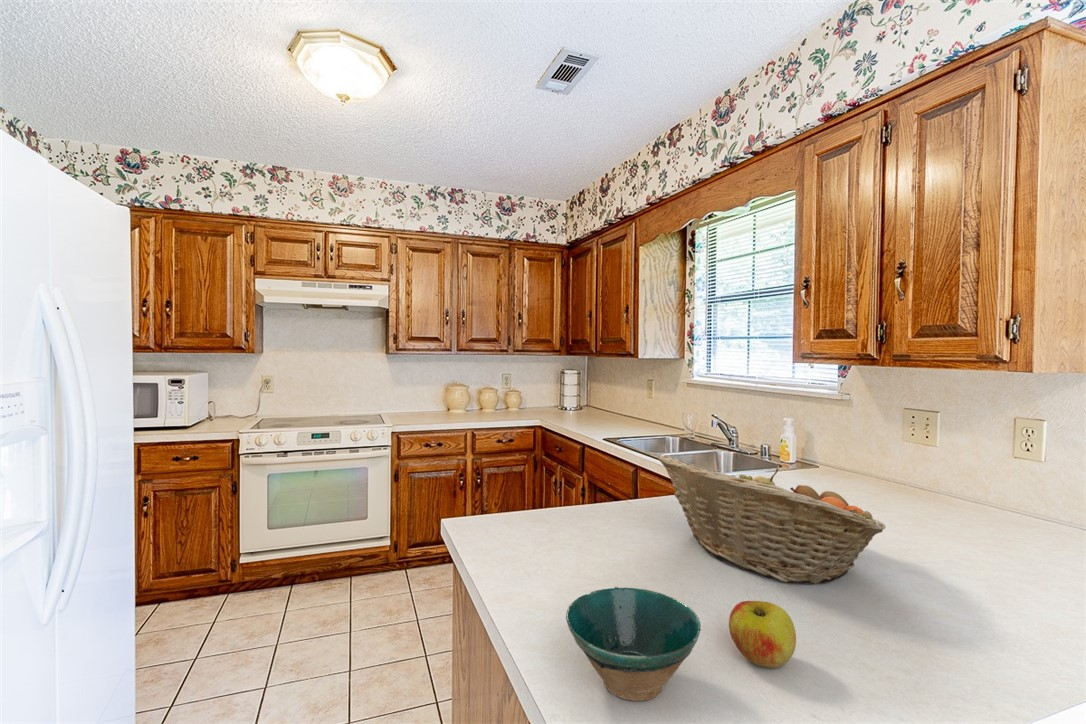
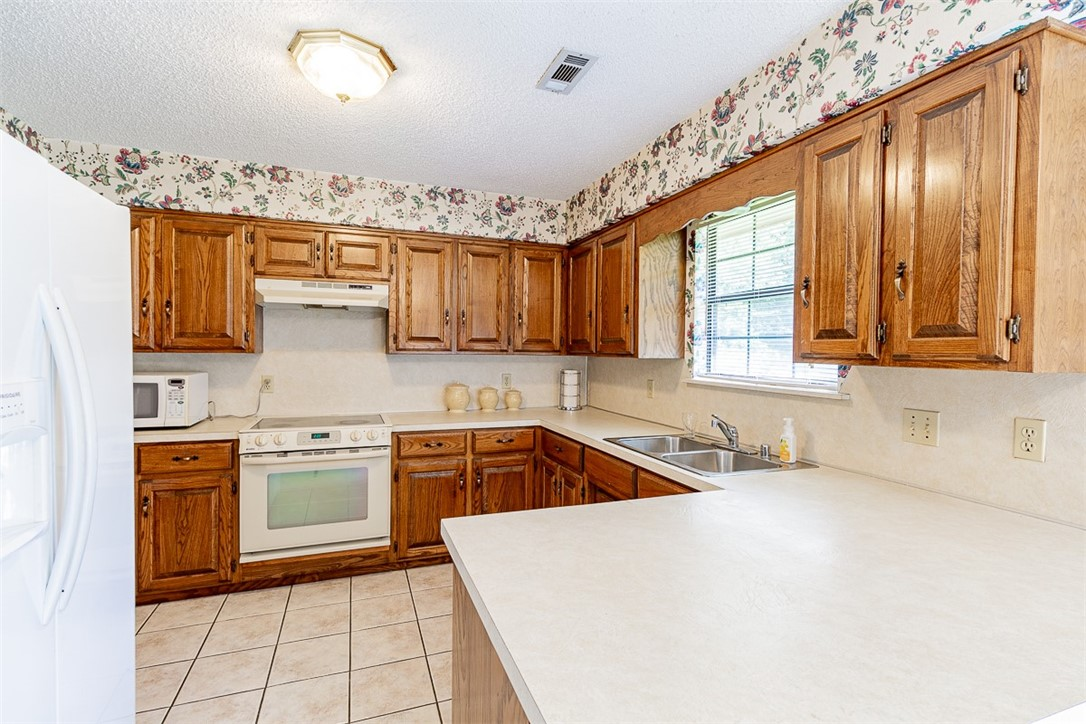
- apple [728,600,797,669]
- bowl [565,586,702,702]
- fruit basket [657,454,887,585]
